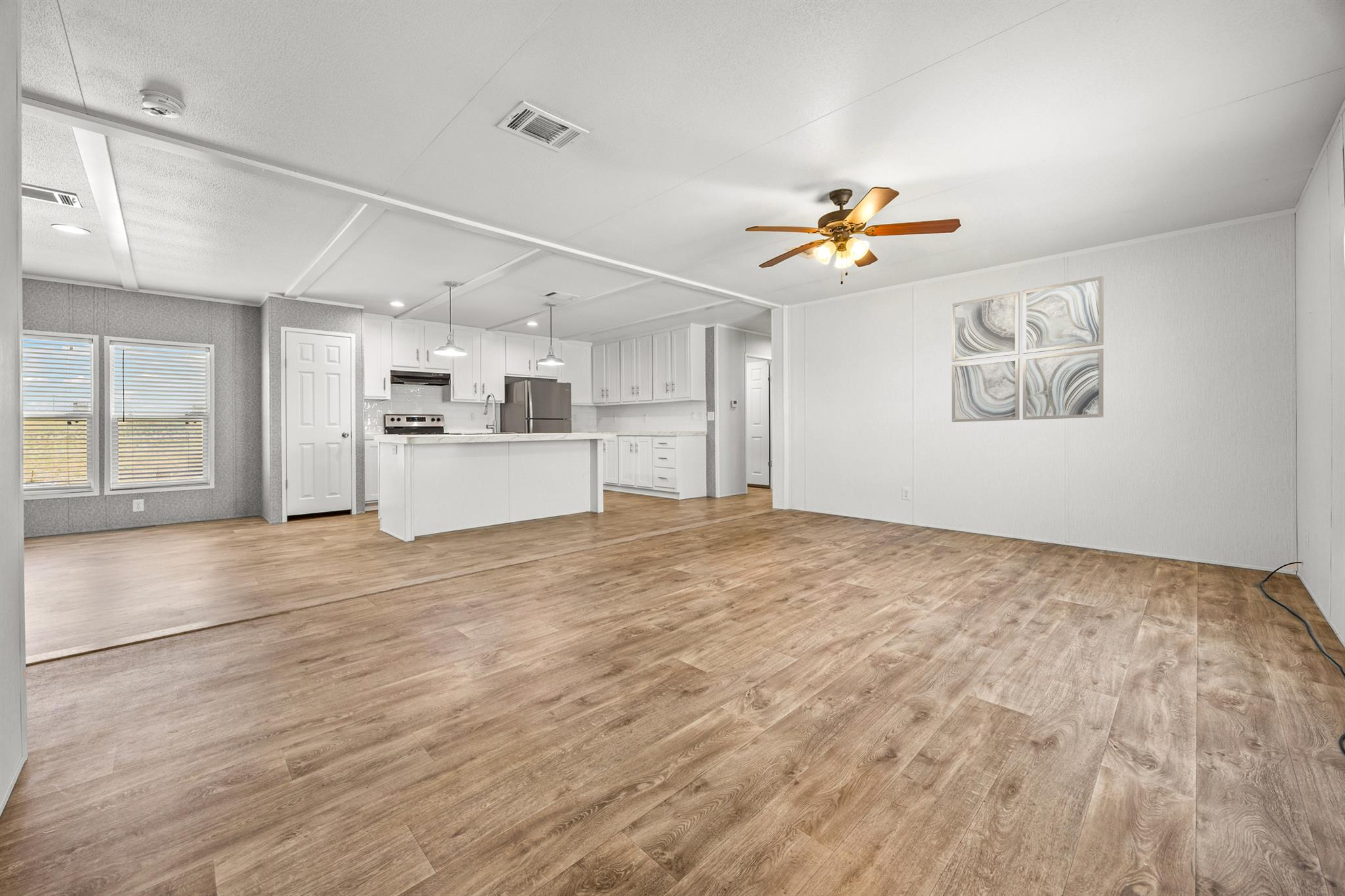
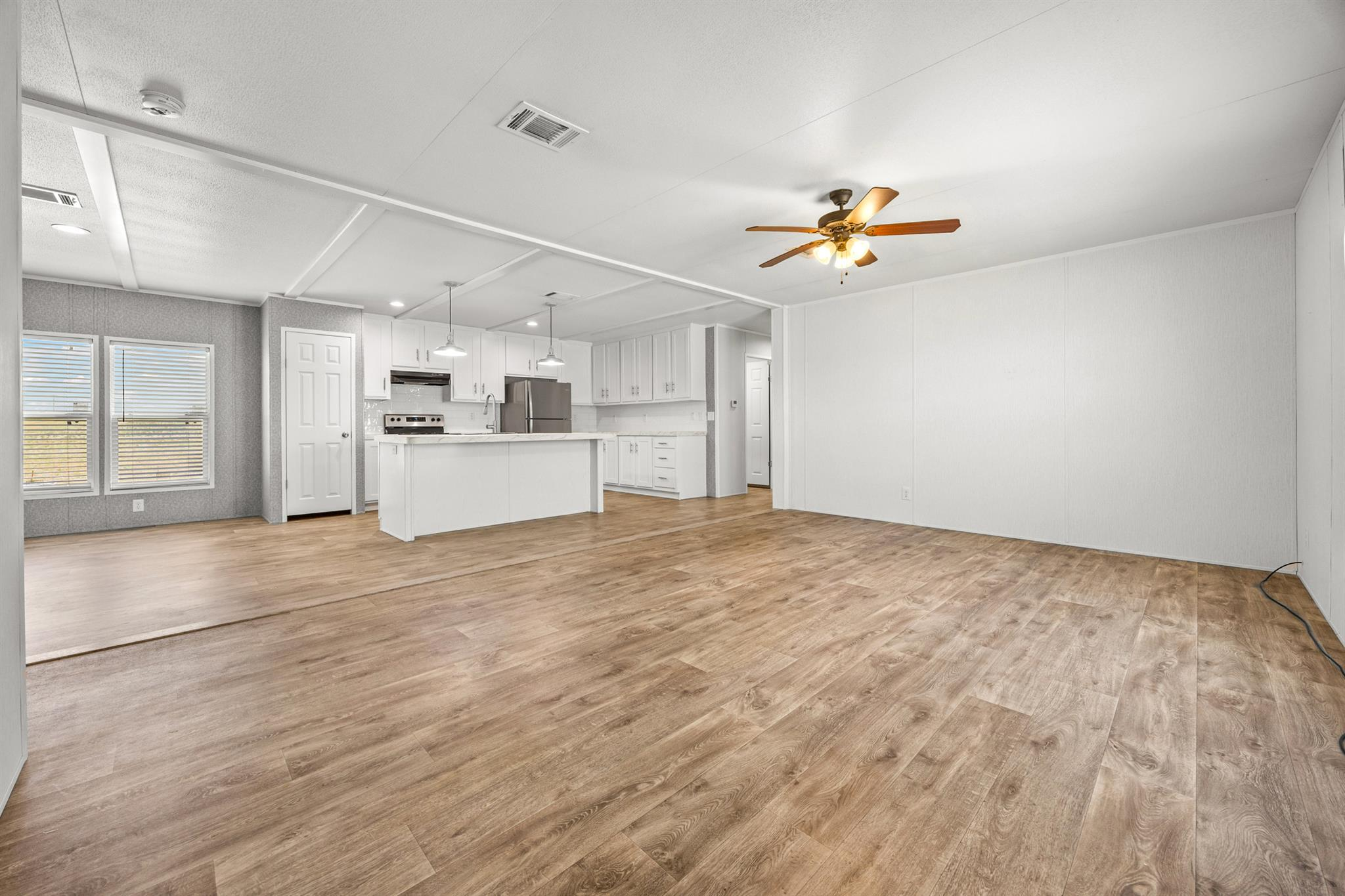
- wall art [951,275,1104,423]
